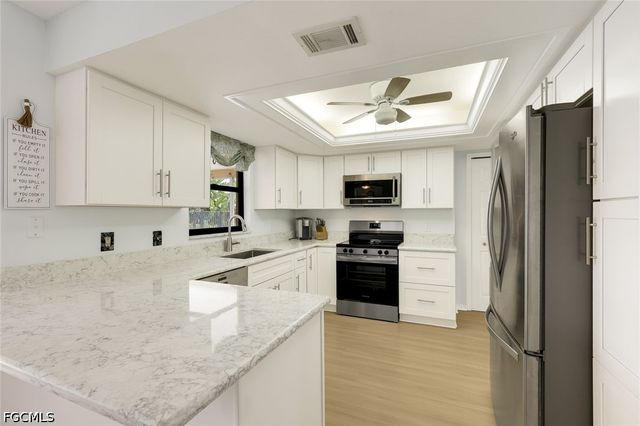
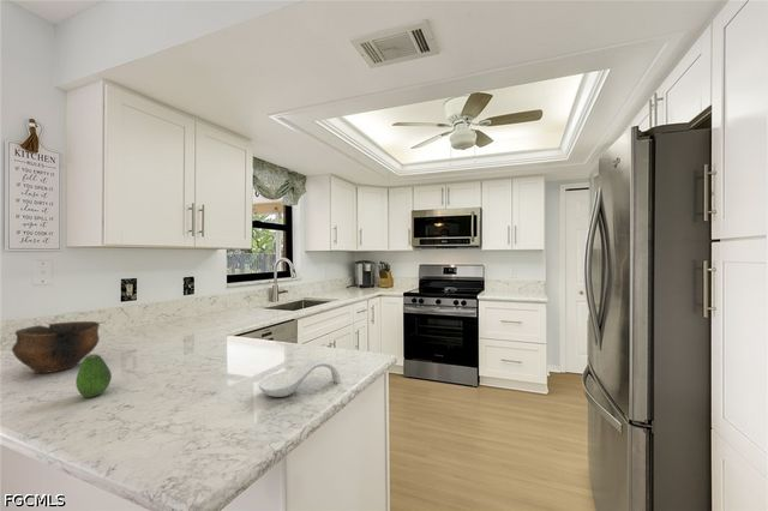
+ fruit [74,353,113,398]
+ spoon rest [258,360,341,398]
+ bowl [11,320,101,374]
